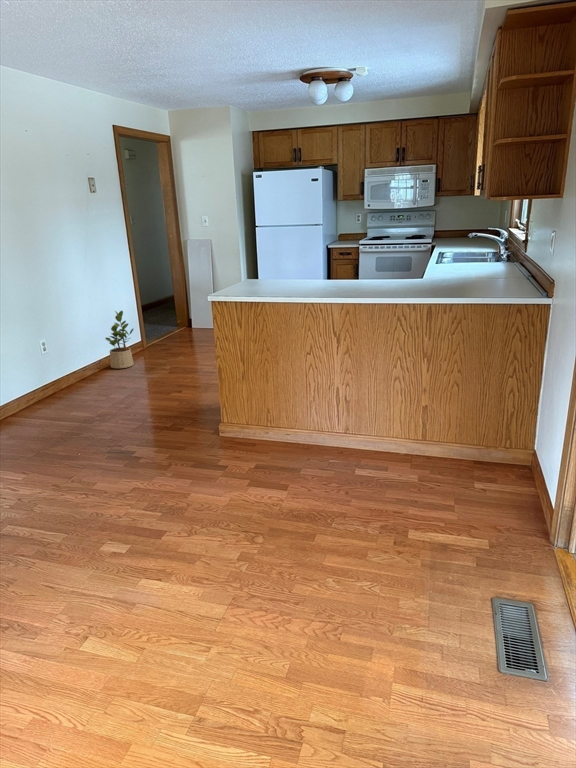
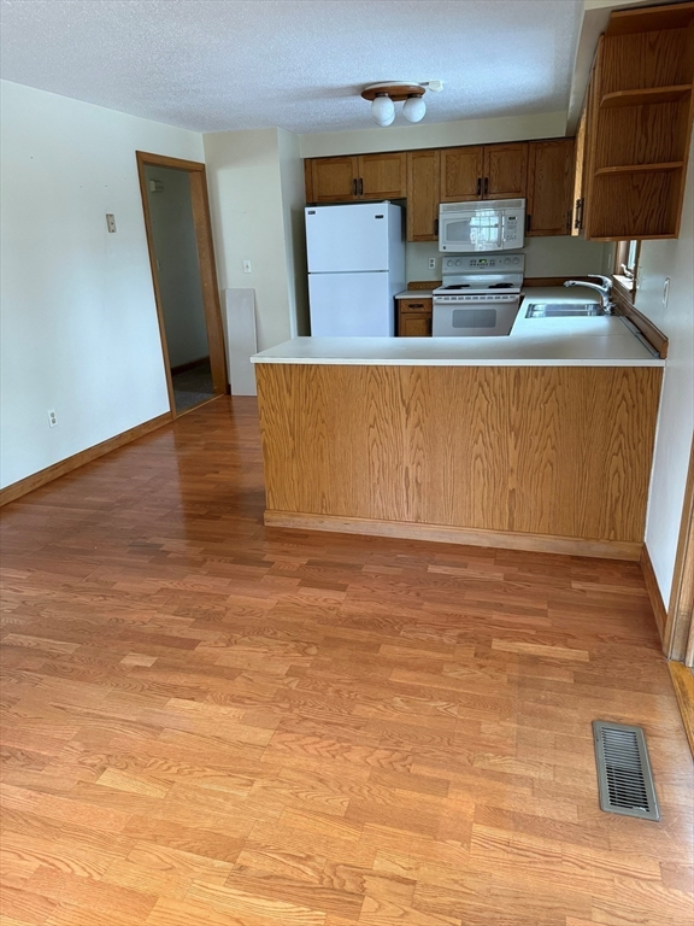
- potted plant [104,310,135,369]
